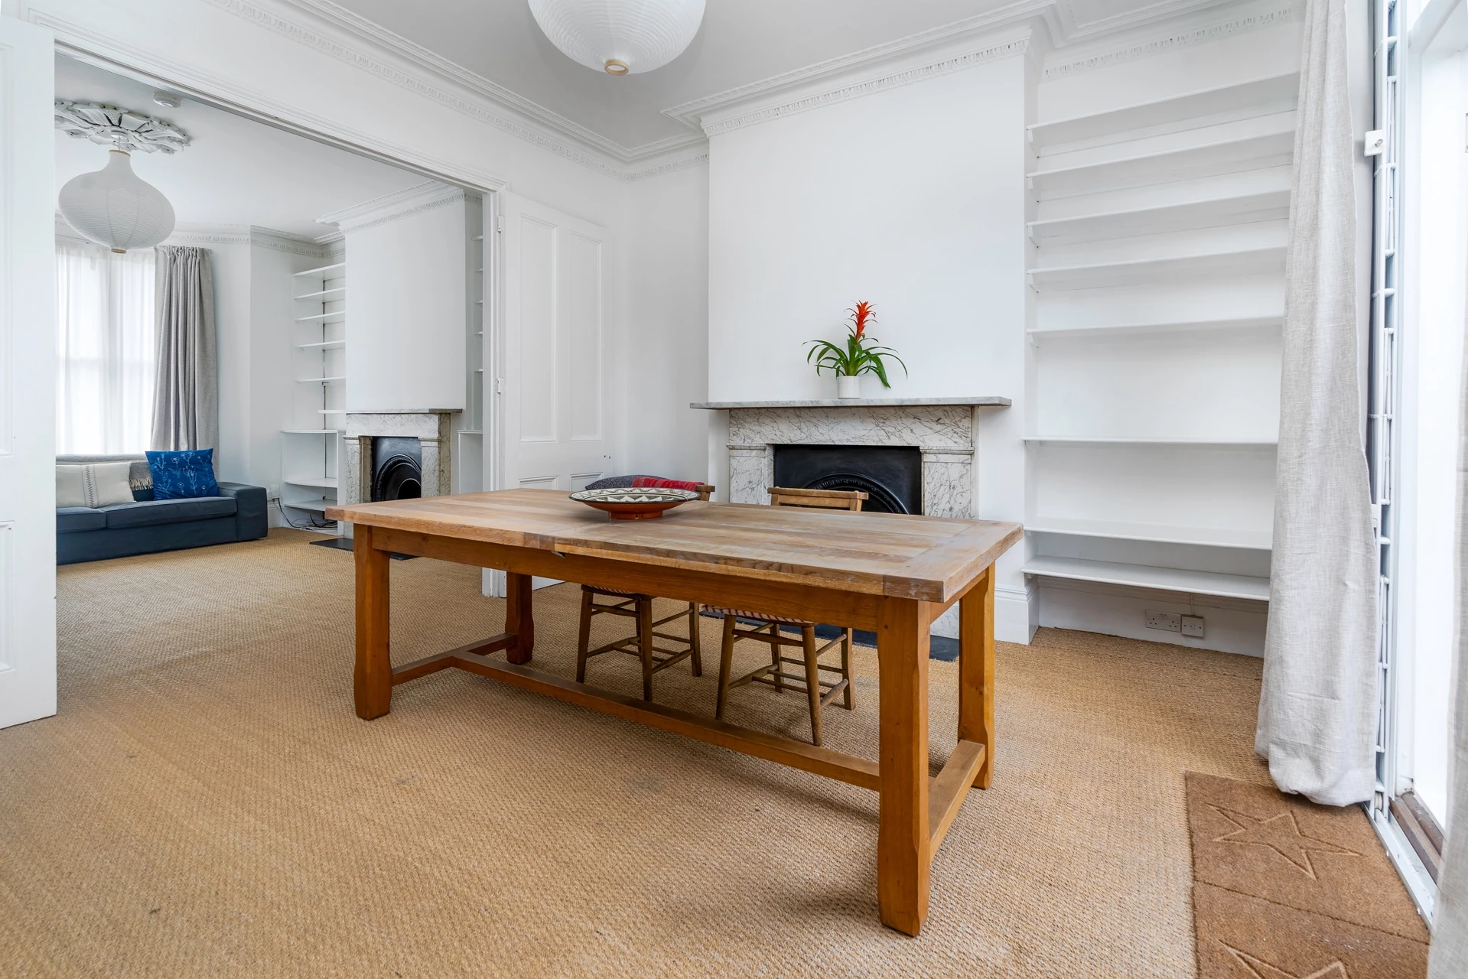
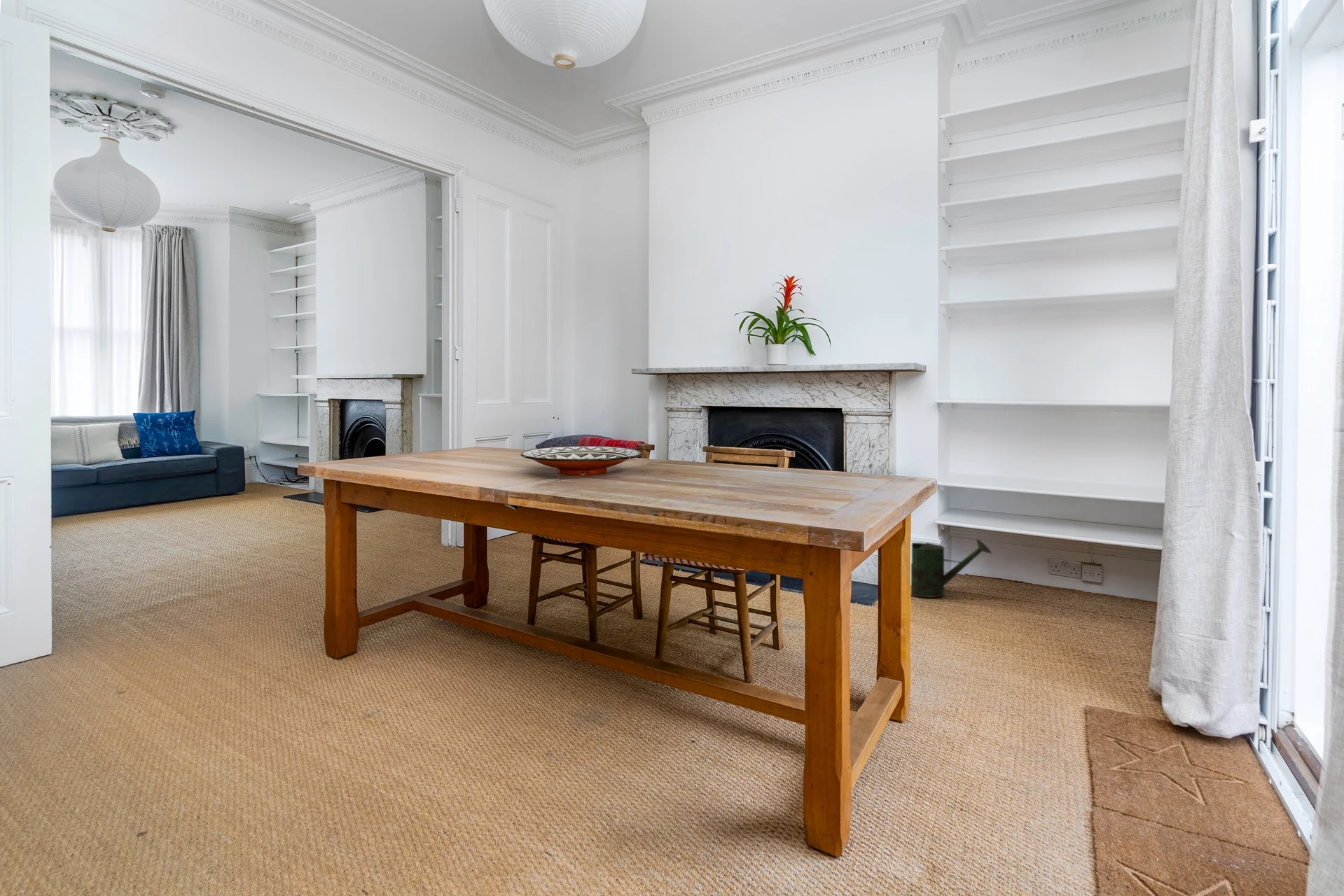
+ watering can [910,538,992,598]
